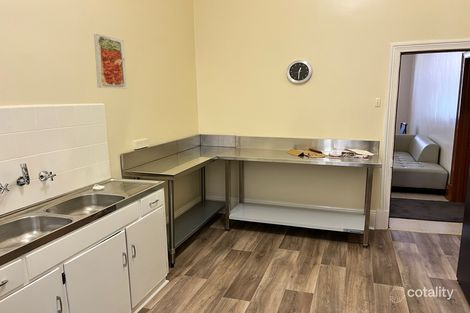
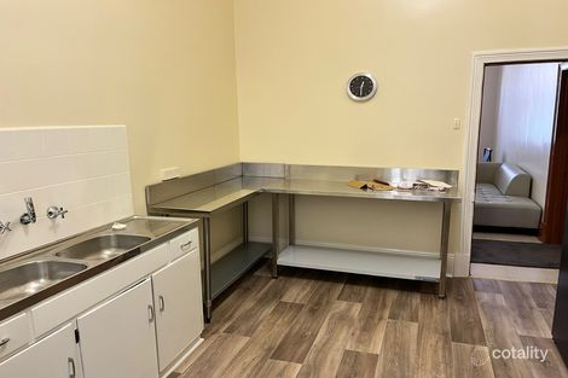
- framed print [93,33,127,90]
